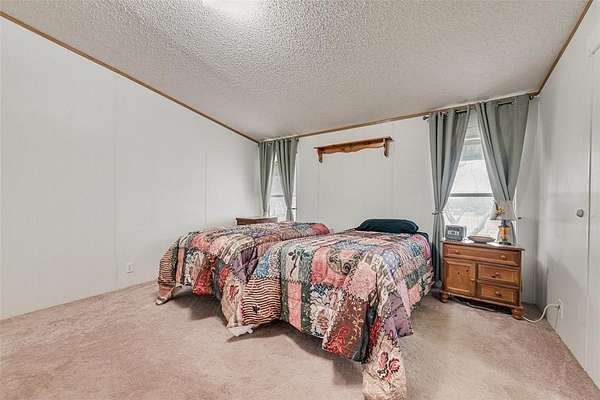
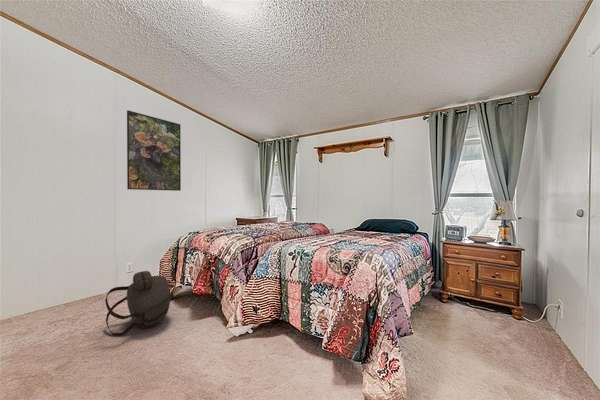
+ backpack [104,270,174,336]
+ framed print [126,109,182,192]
